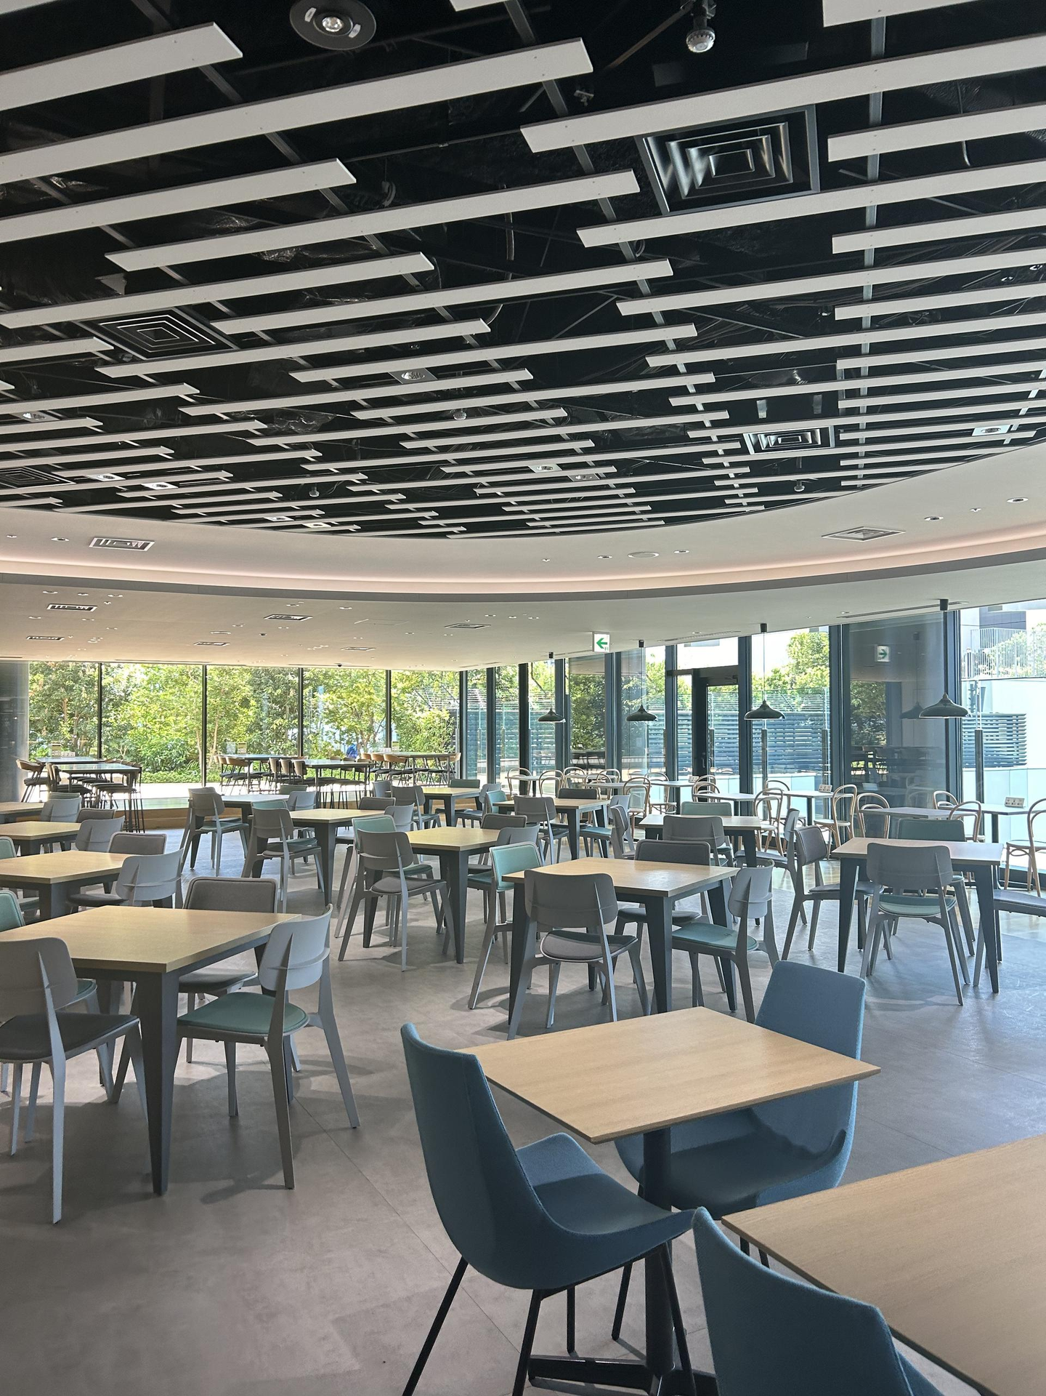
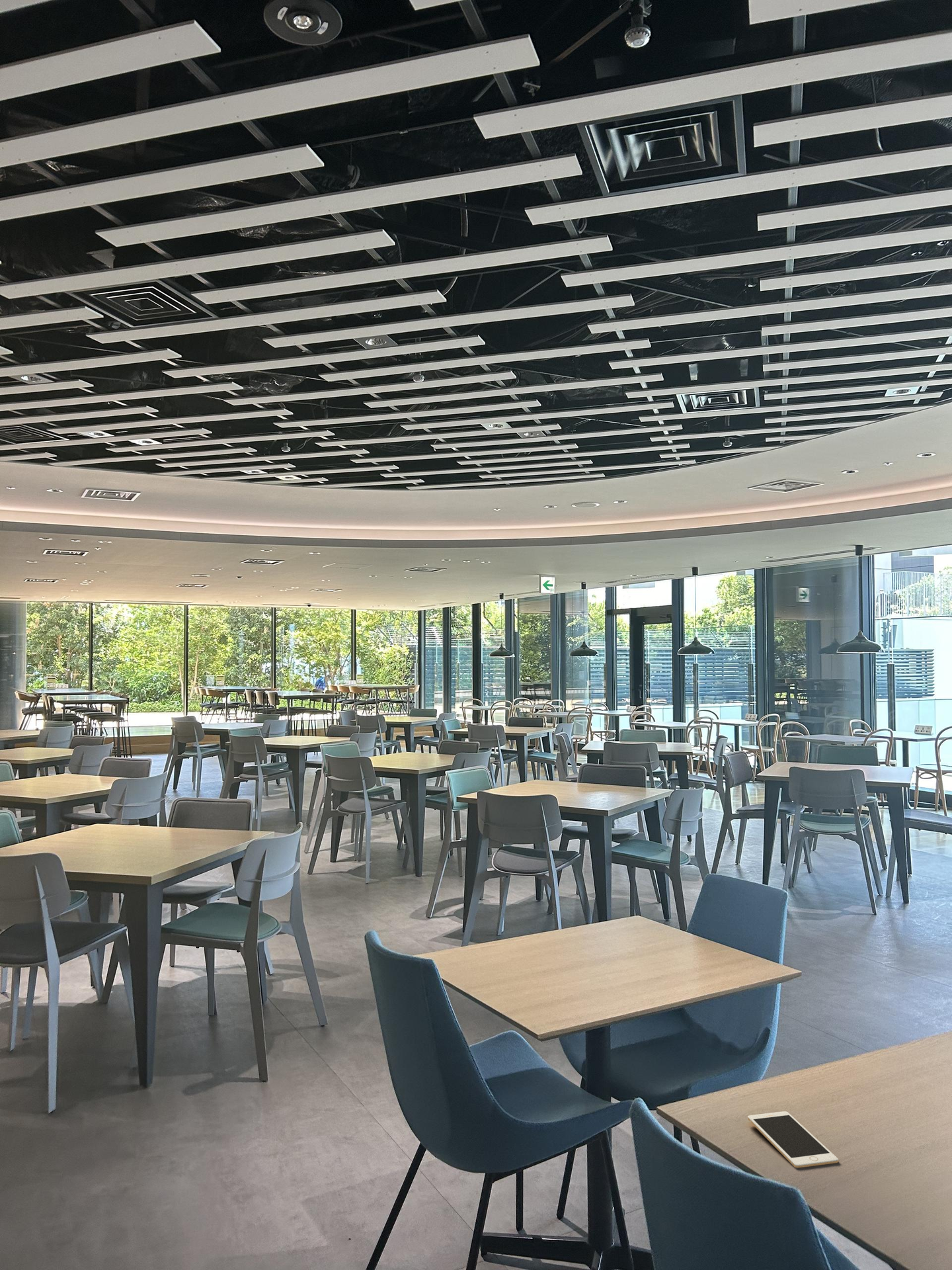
+ cell phone [747,1111,839,1168]
